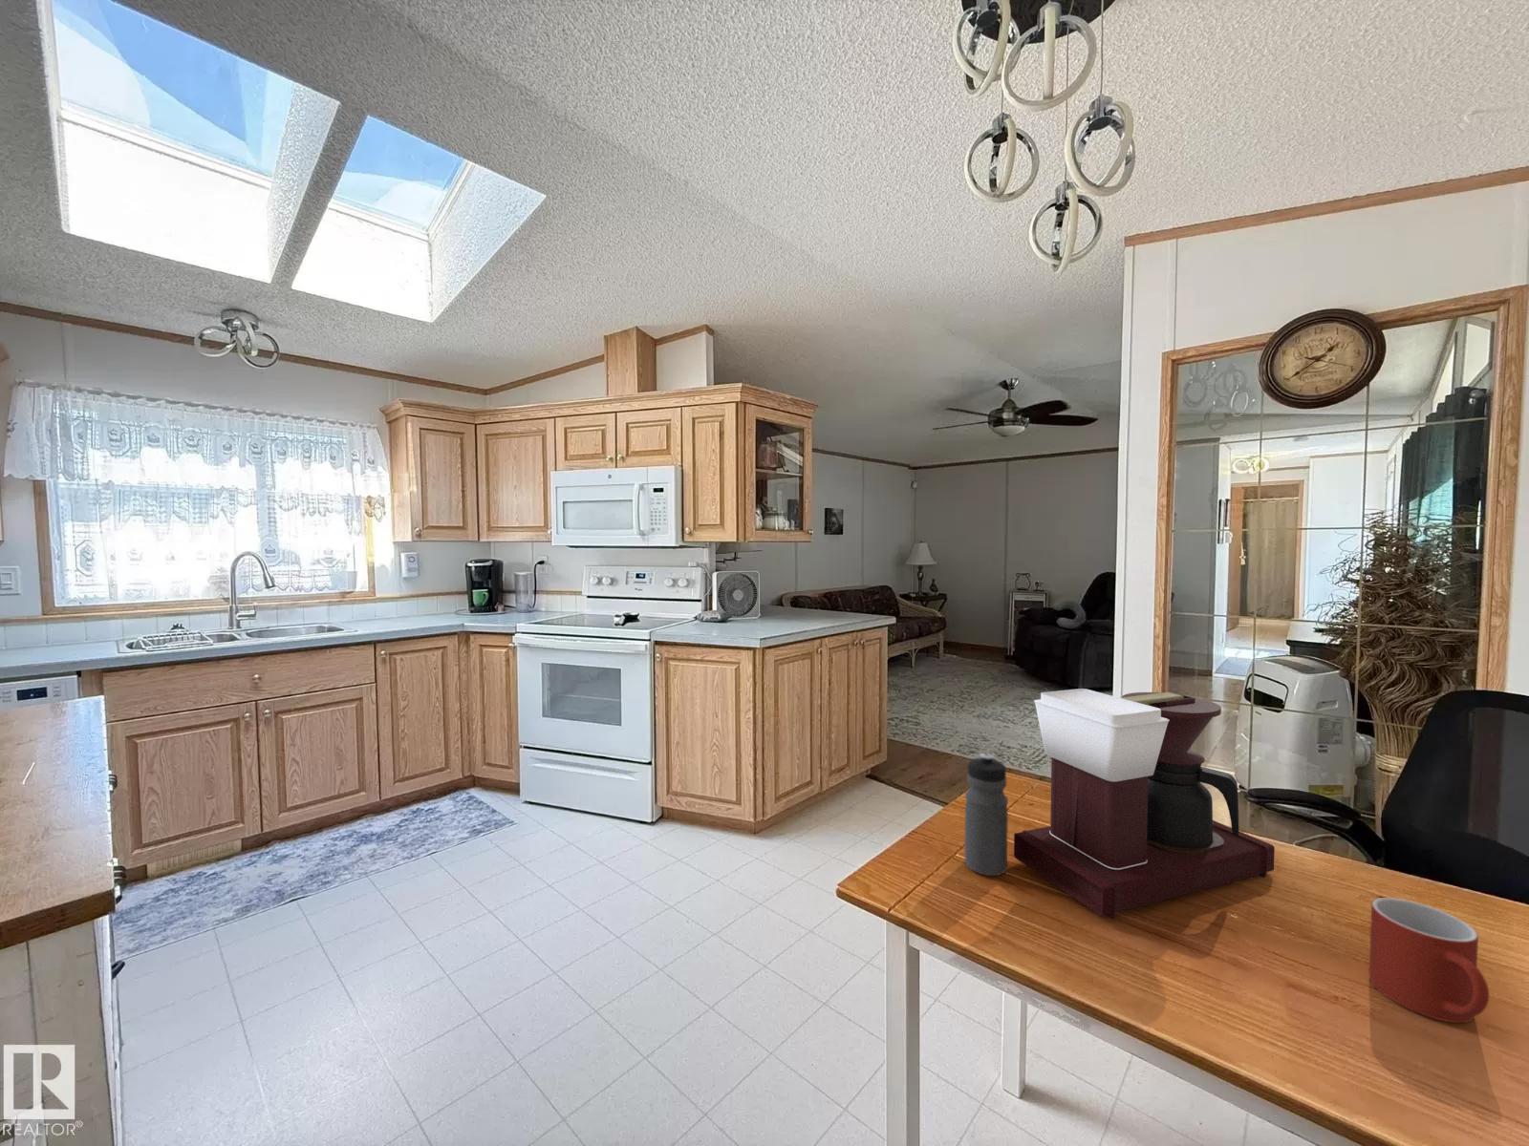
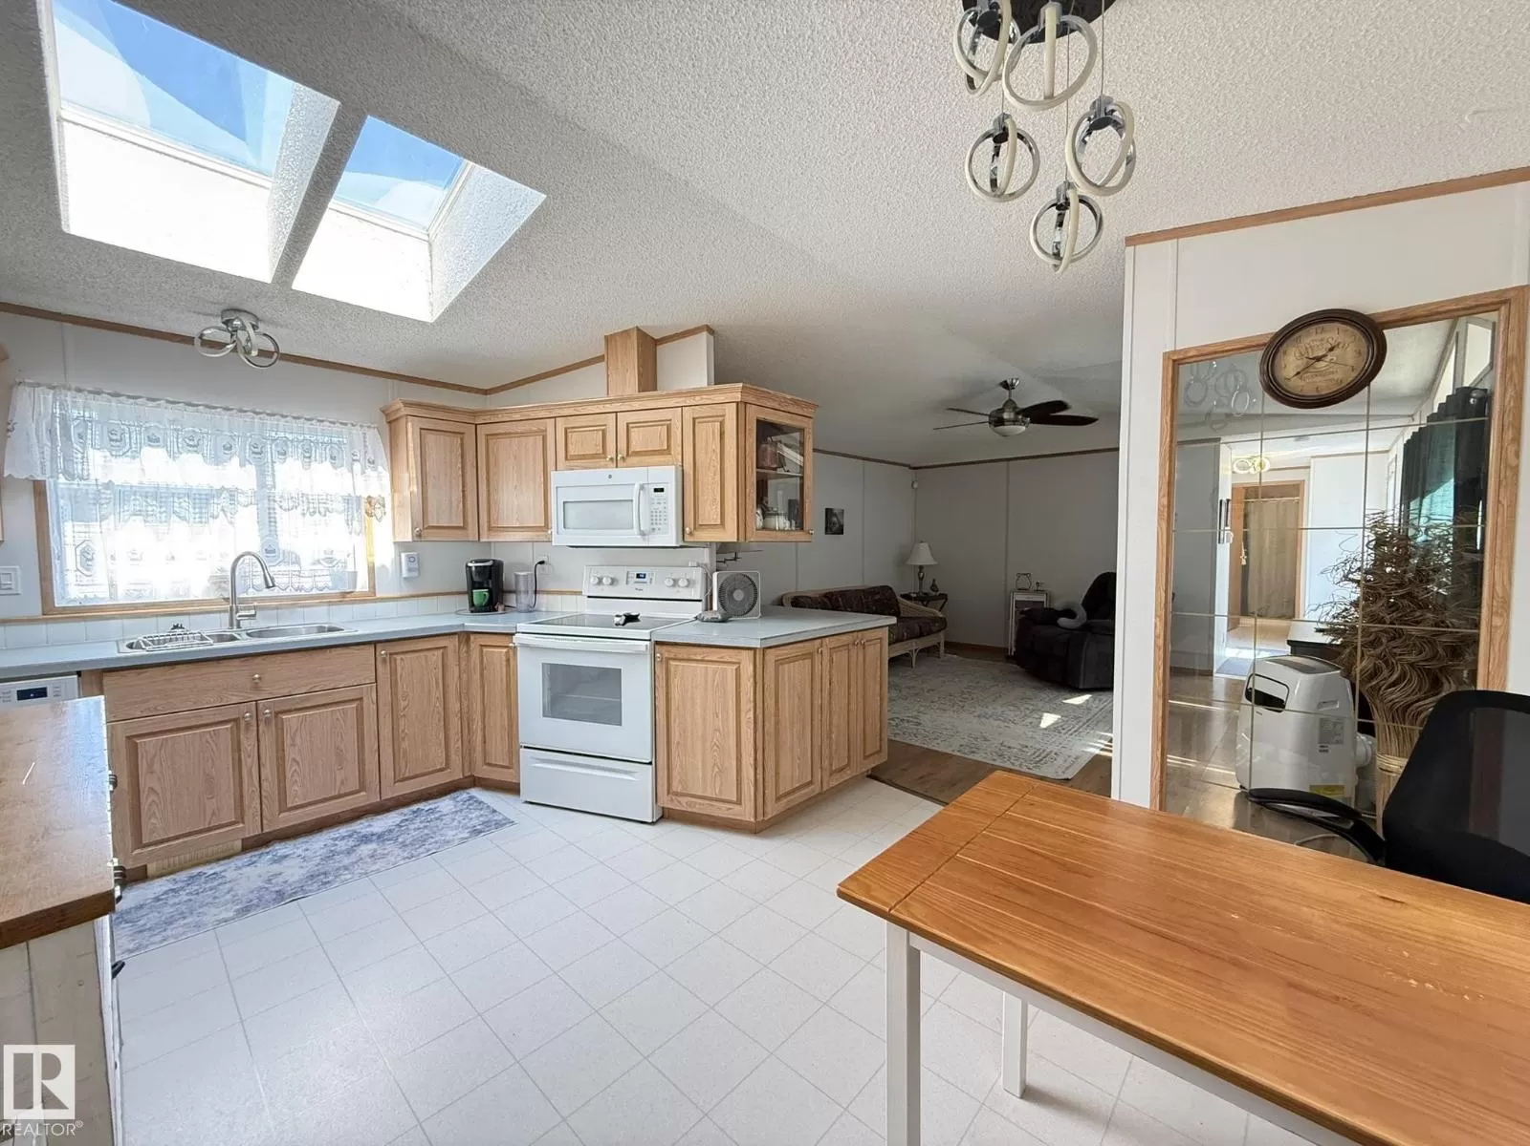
- coffee maker [1013,687,1276,920]
- mug [1369,897,1489,1023]
- water bottle [964,752,1009,876]
